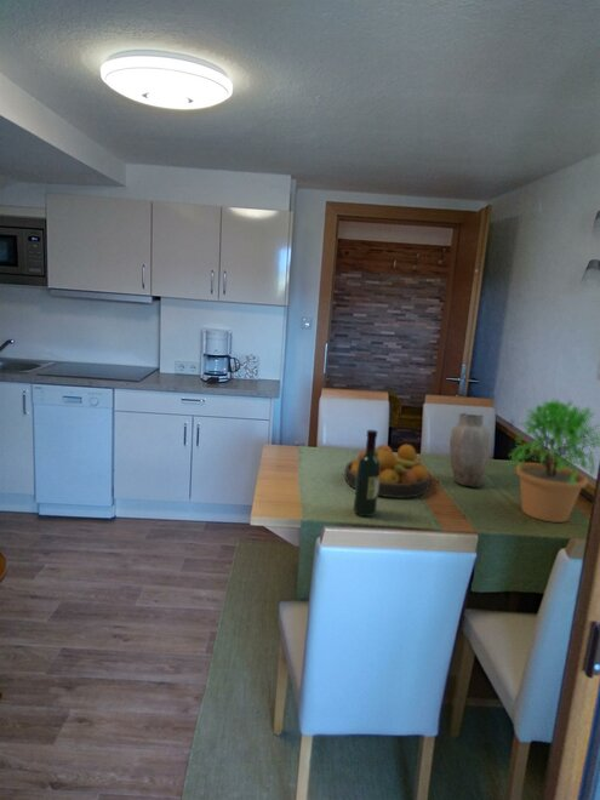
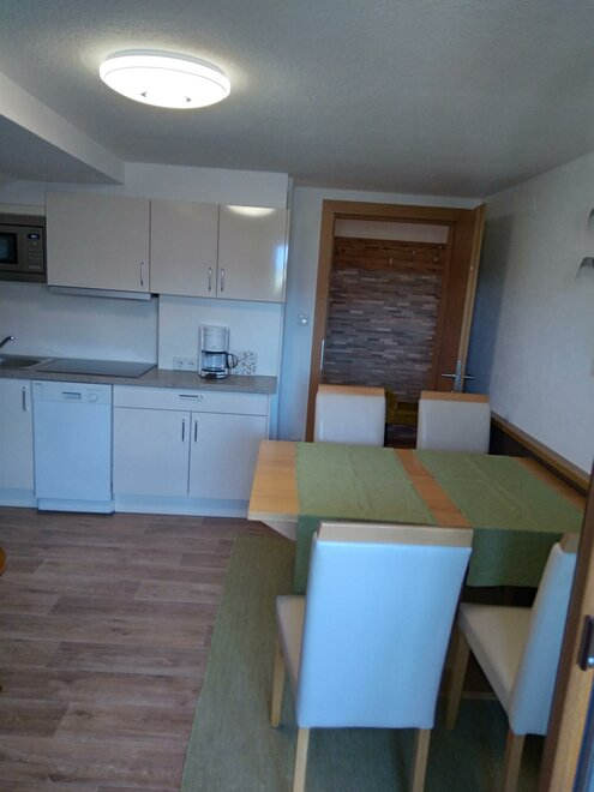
- vase [448,412,492,488]
- fruit bowl [343,444,432,499]
- wine bottle [353,429,379,518]
- potted plant [505,399,600,524]
